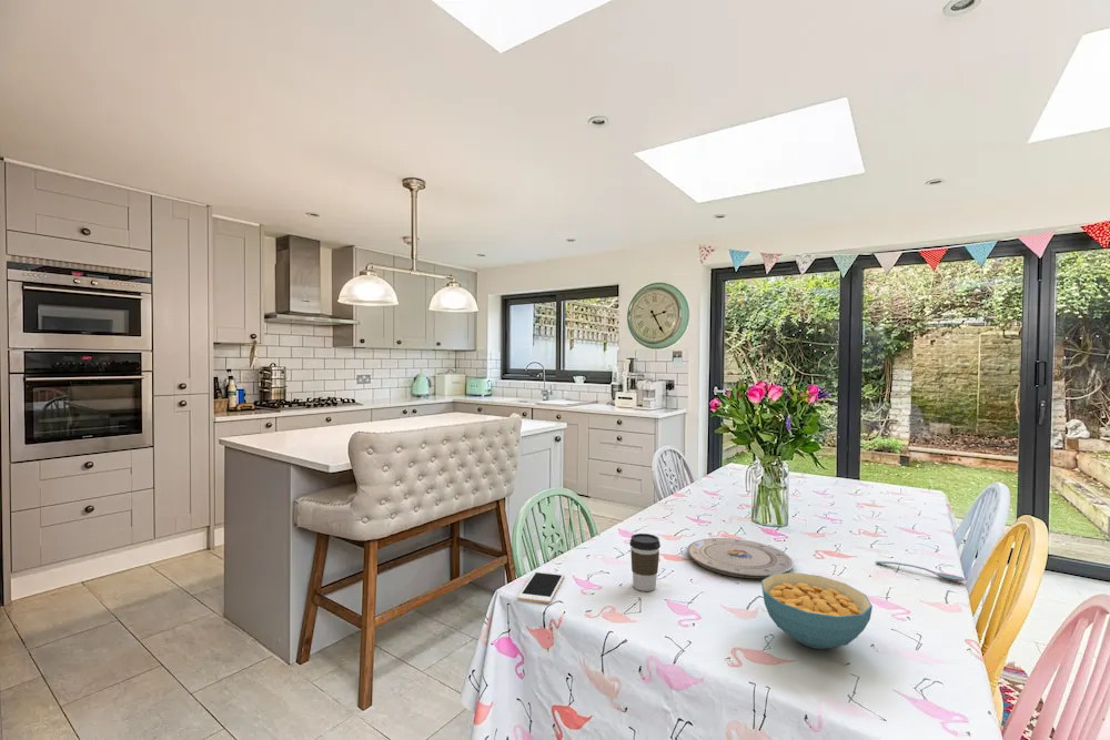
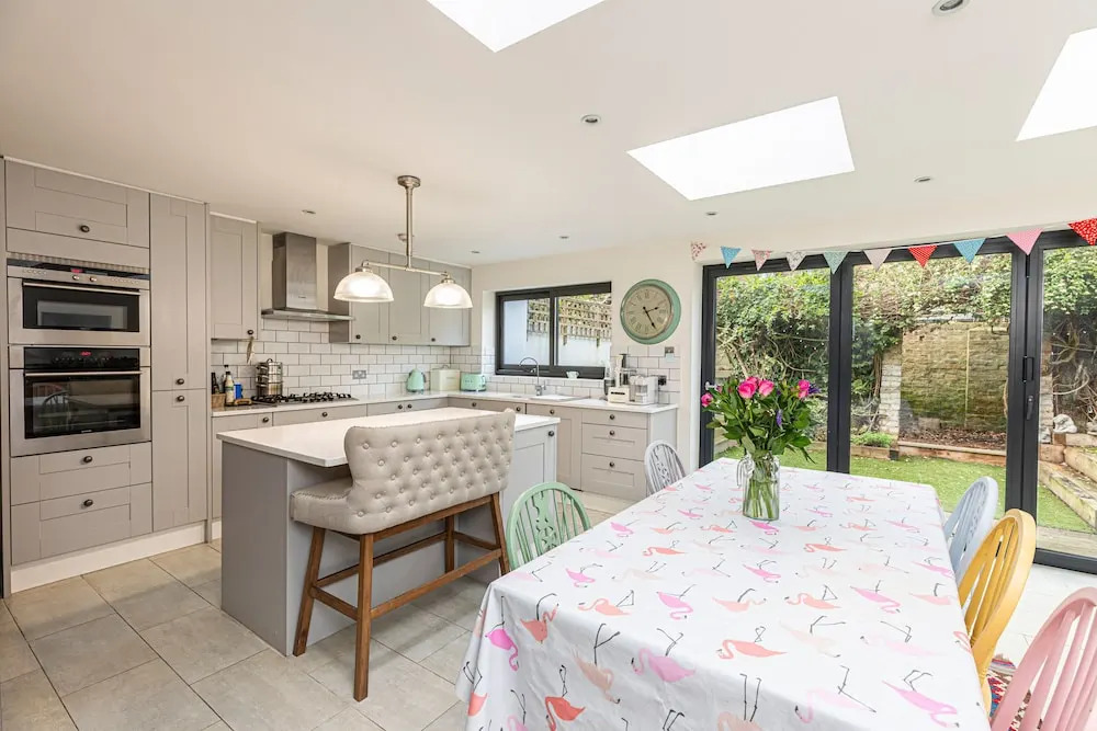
- plate [686,537,795,579]
- coffee cup [629,533,662,592]
- cereal bowl [760,571,874,650]
- spoon [875,560,967,582]
- cell phone [516,569,565,605]
